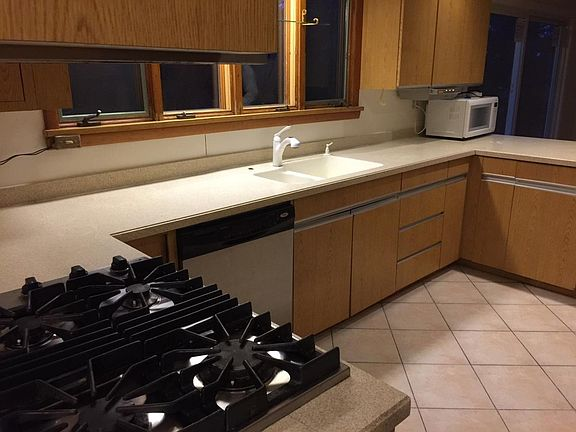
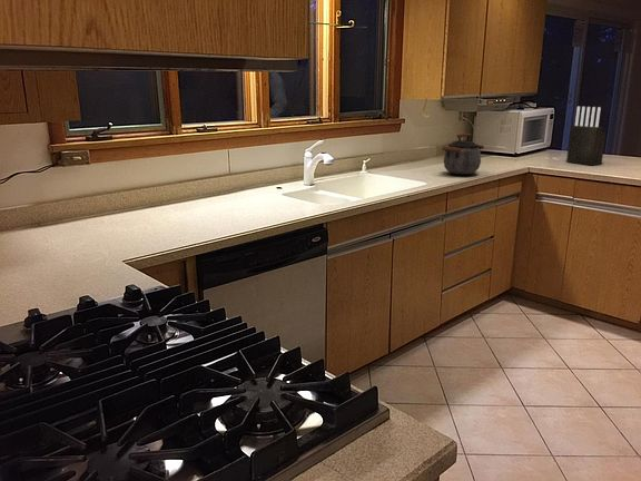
+ kettle [441,132,485,176]
+ knife block [565,106,607,166]
